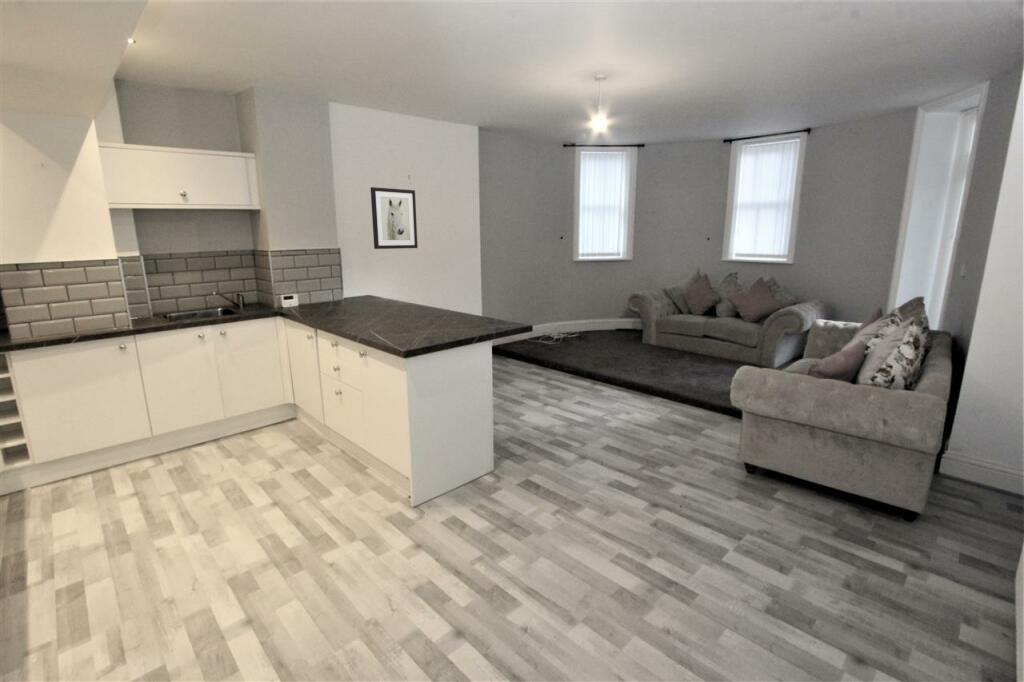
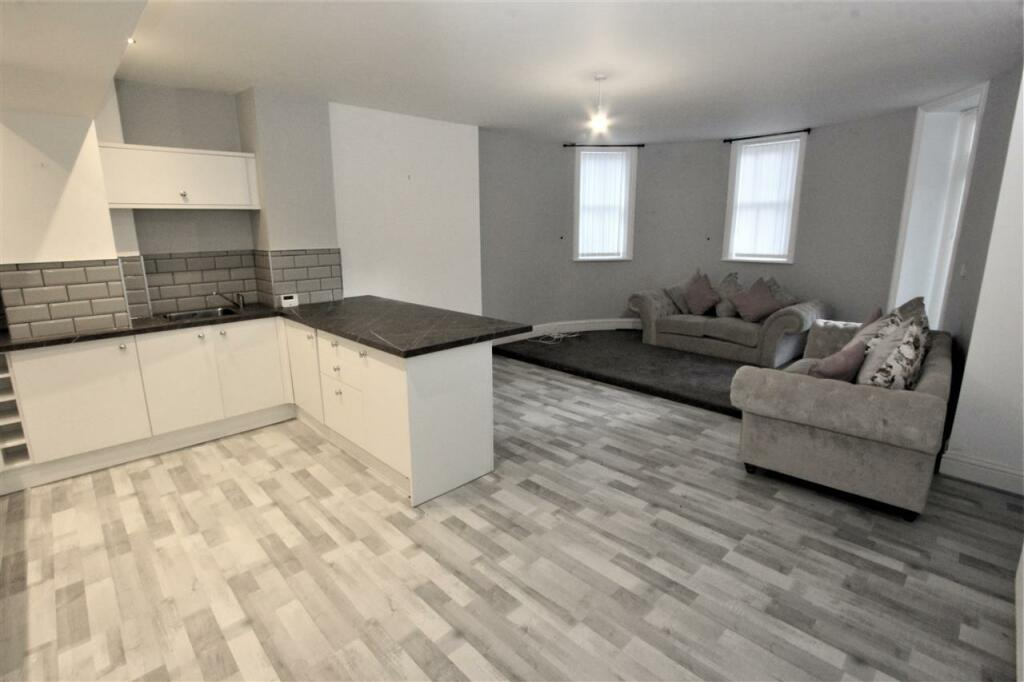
- wall art [370,186,419,250]
